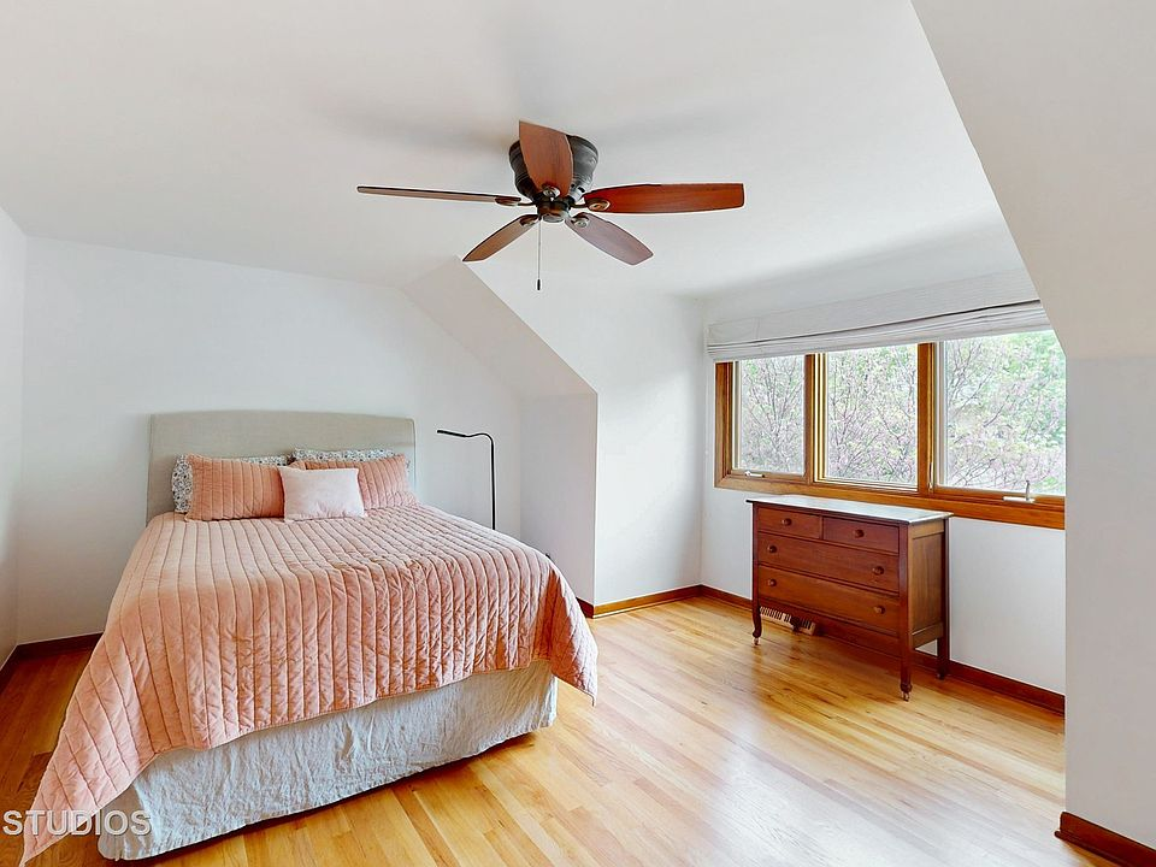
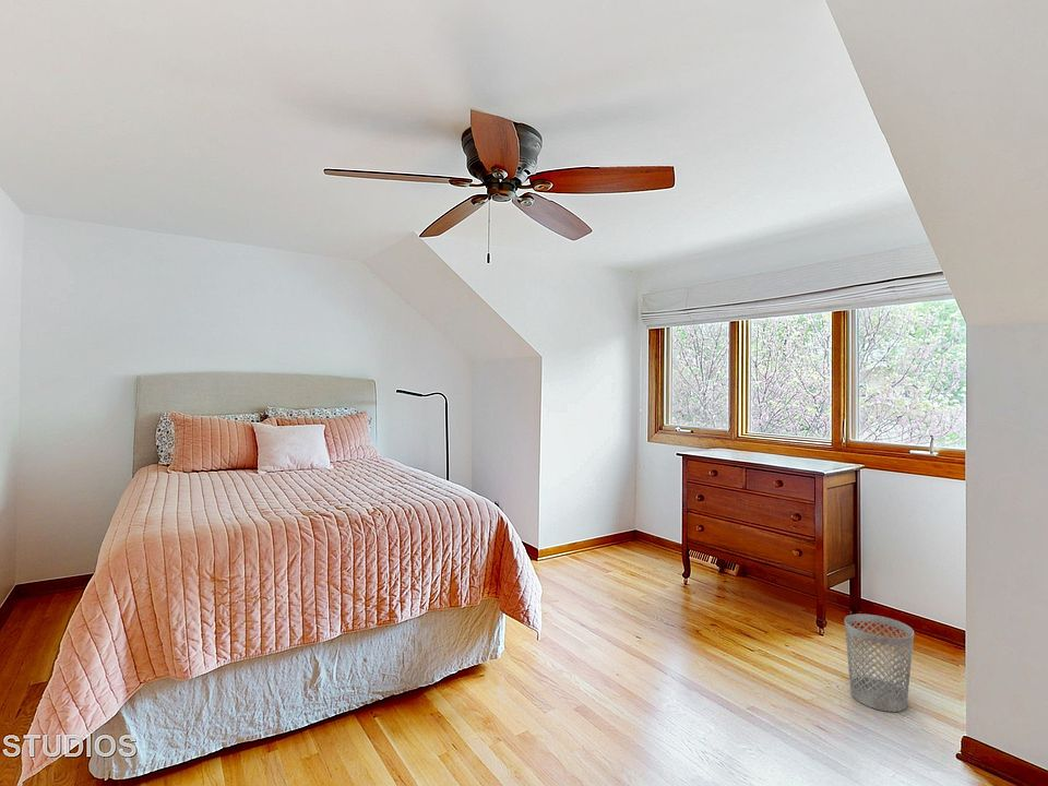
+ wastebasket [844,614,915,713]
